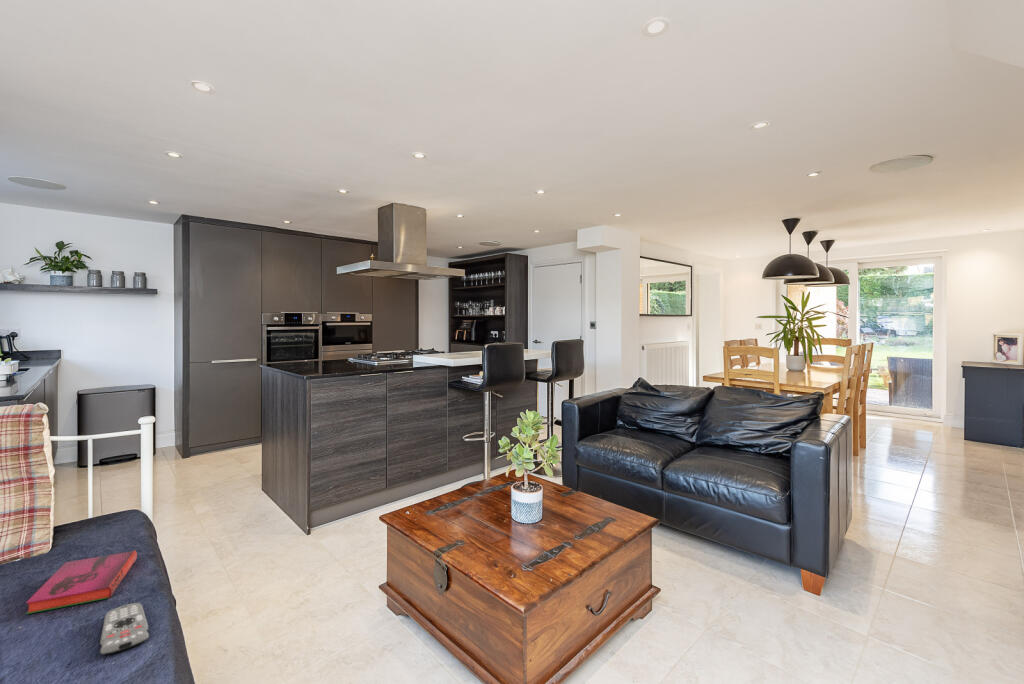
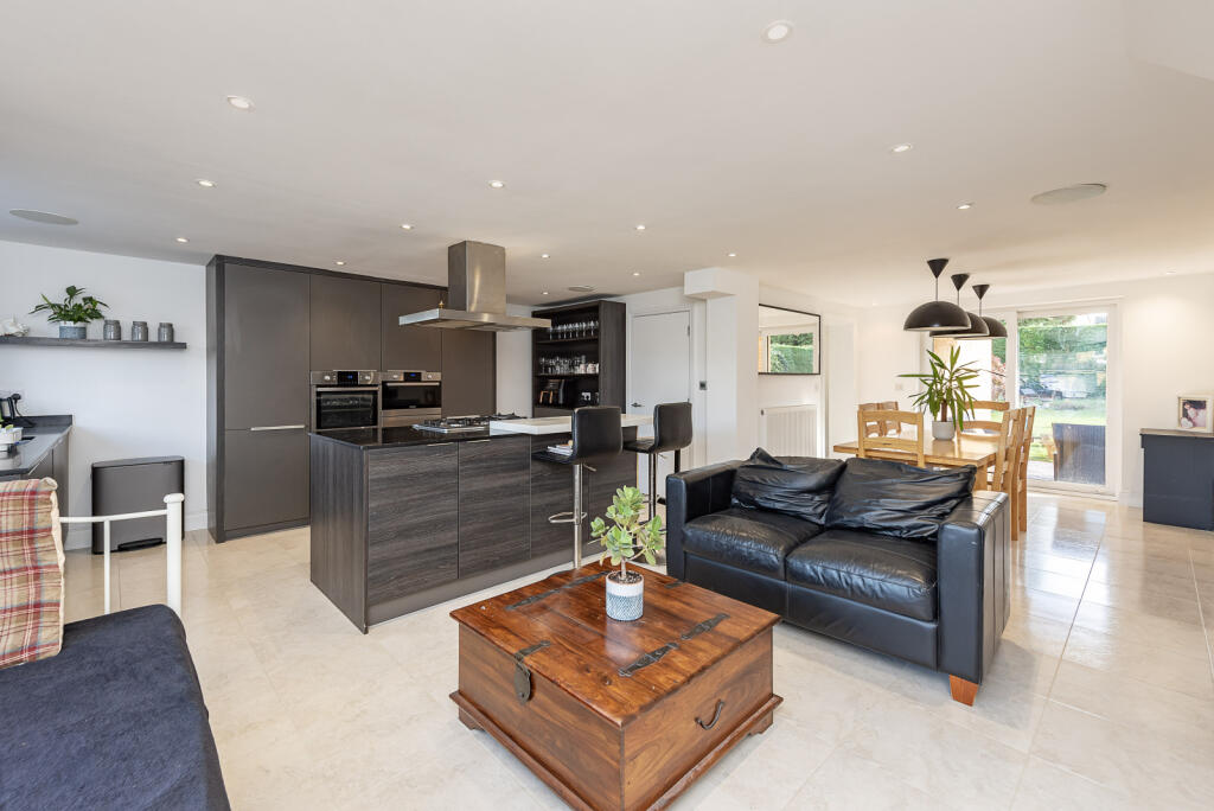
- remote control [99,602,150,656]
- hardback book [25,550,138,615]
